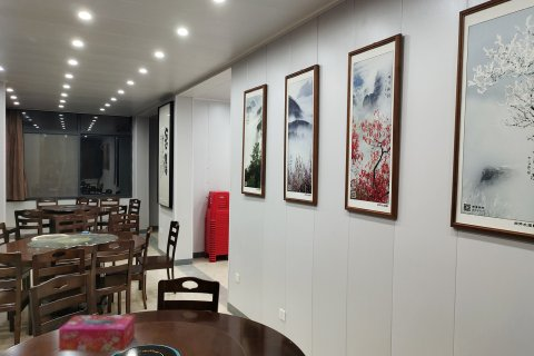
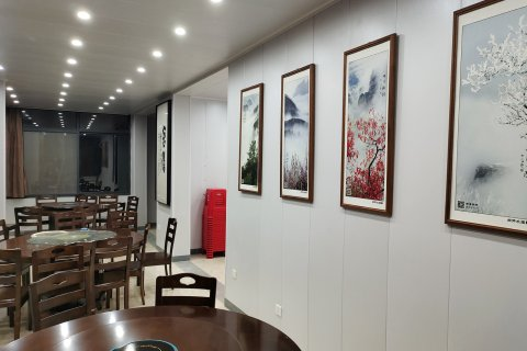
- tissue box [58,315,136,352]
